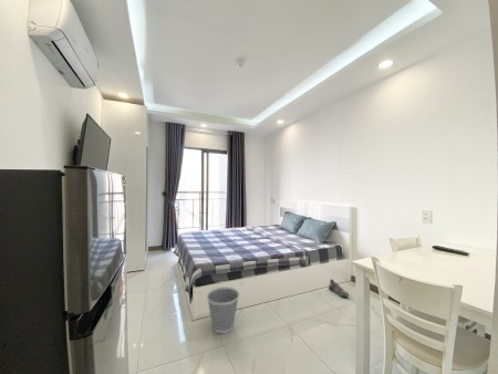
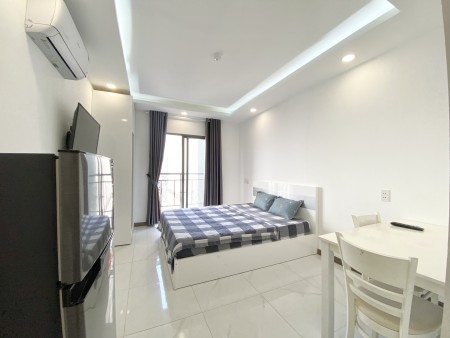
- shoe [328,278,350,298]
- wastebasket [206,285,240,334]
